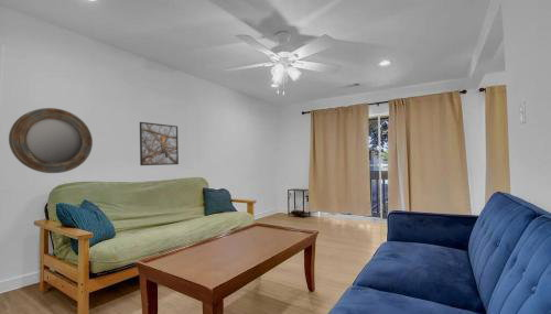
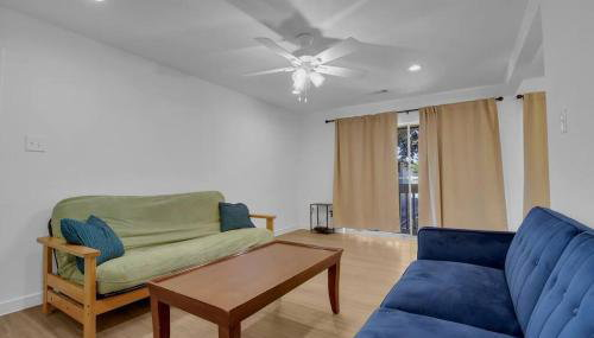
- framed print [139,121,180,166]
- home mirror [8,107,94,174]
